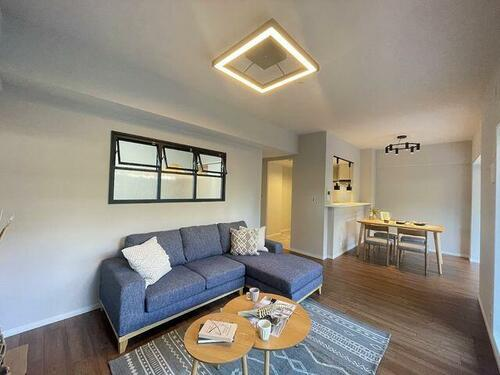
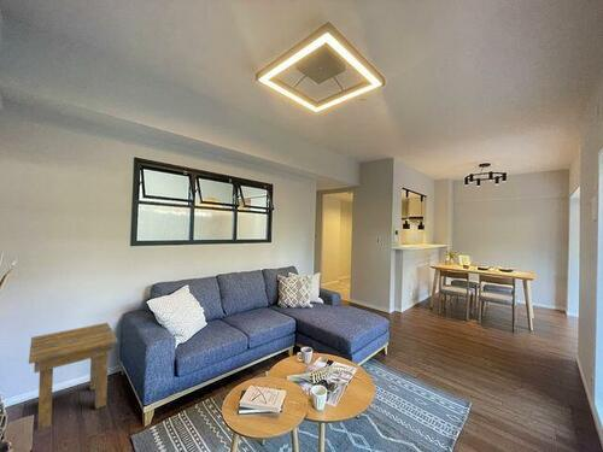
+ side table [28,322,119,432]
